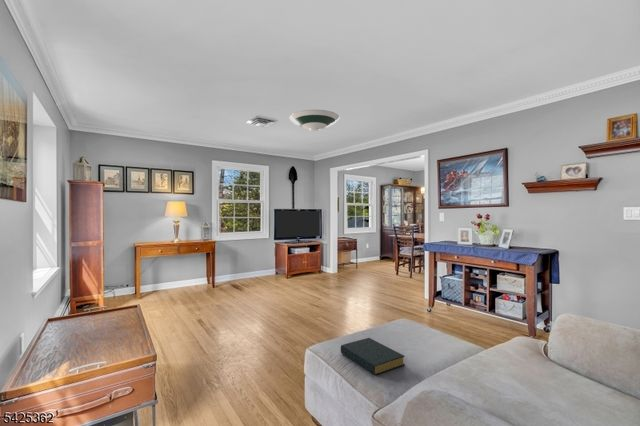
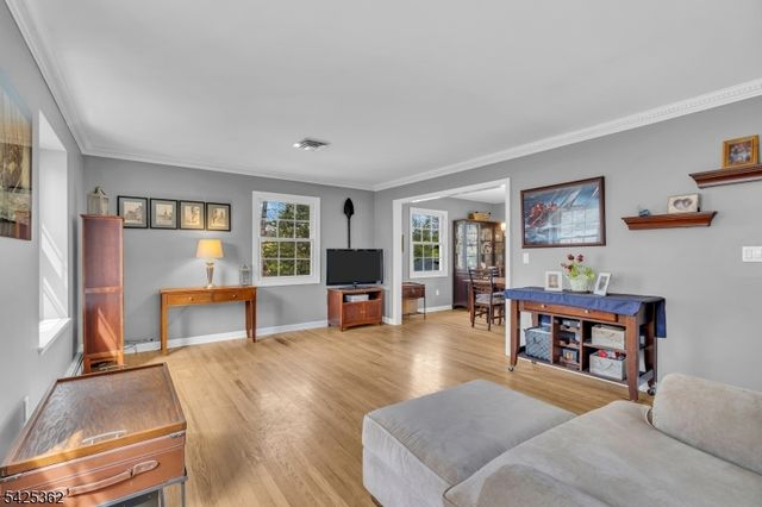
- hardback book [340,337,406,376]
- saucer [289,109,340,132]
